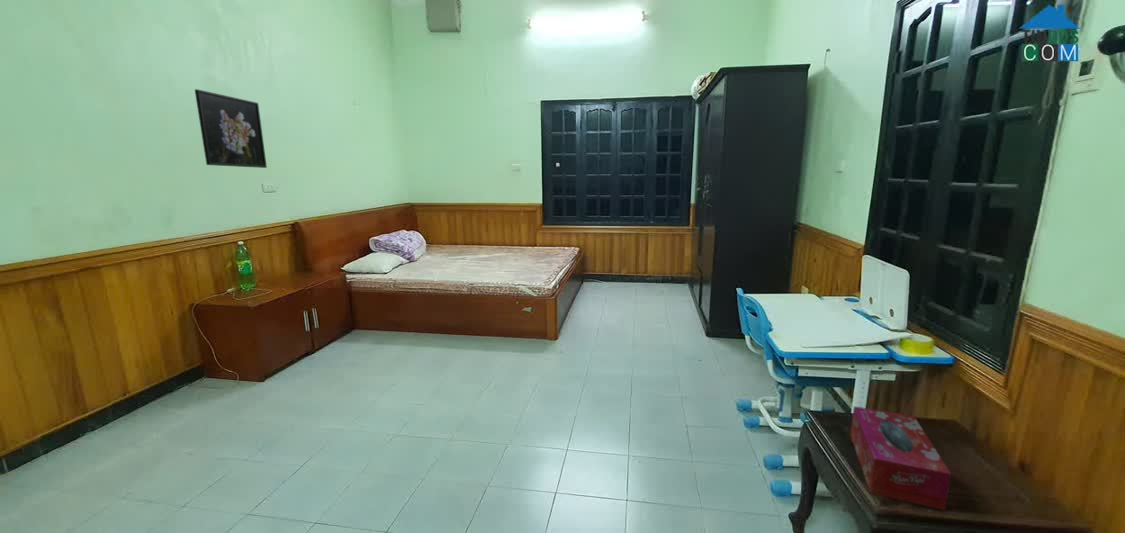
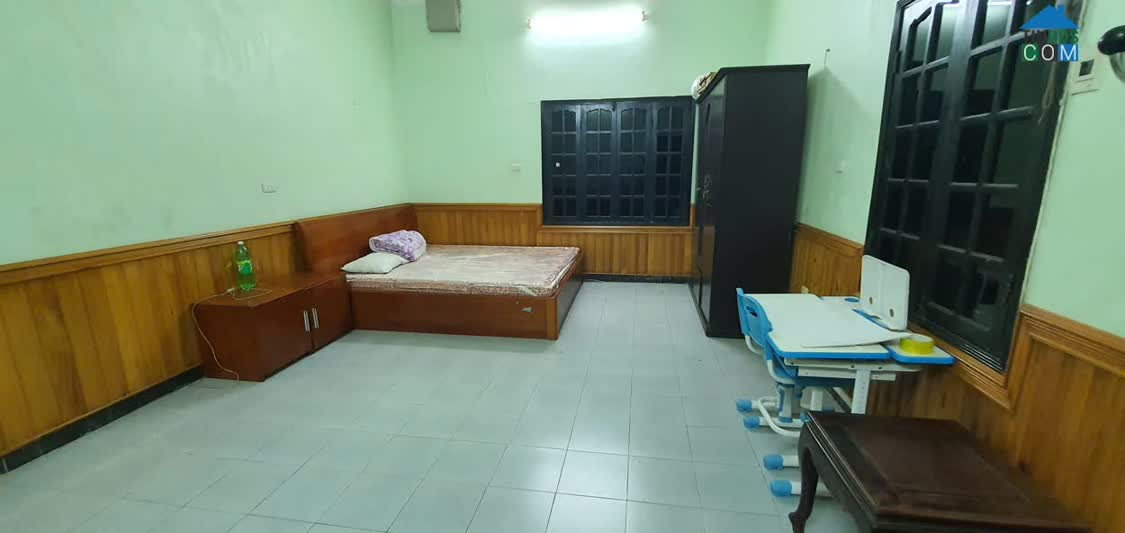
- tissue box [849,405,952,511]
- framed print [194,88,268,169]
